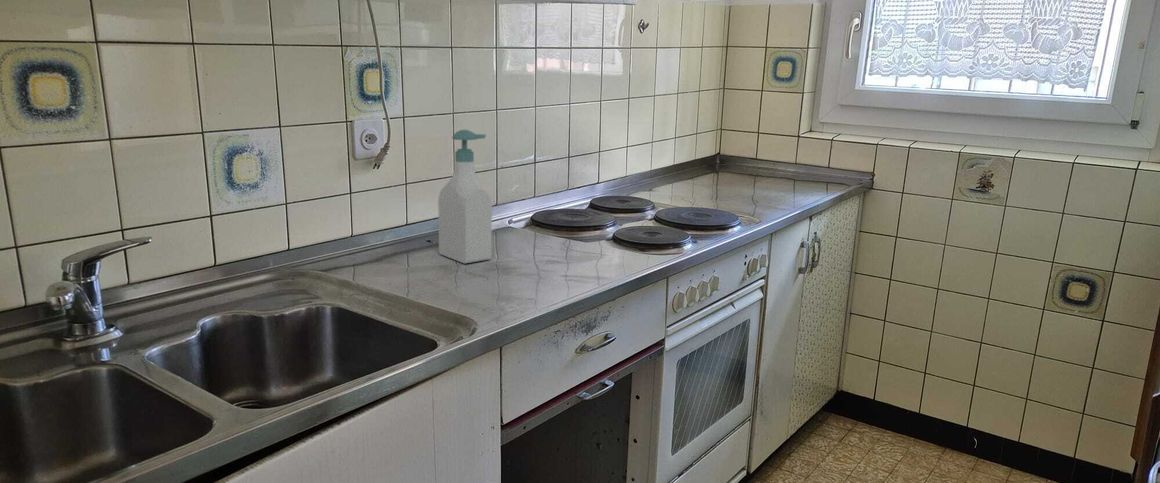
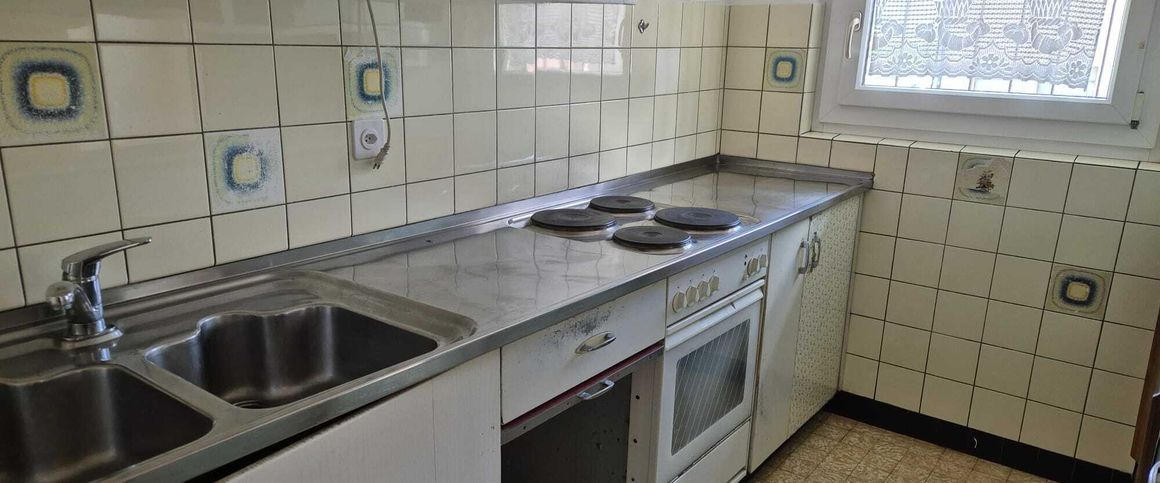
- soap bottle [437,129,493,265]
